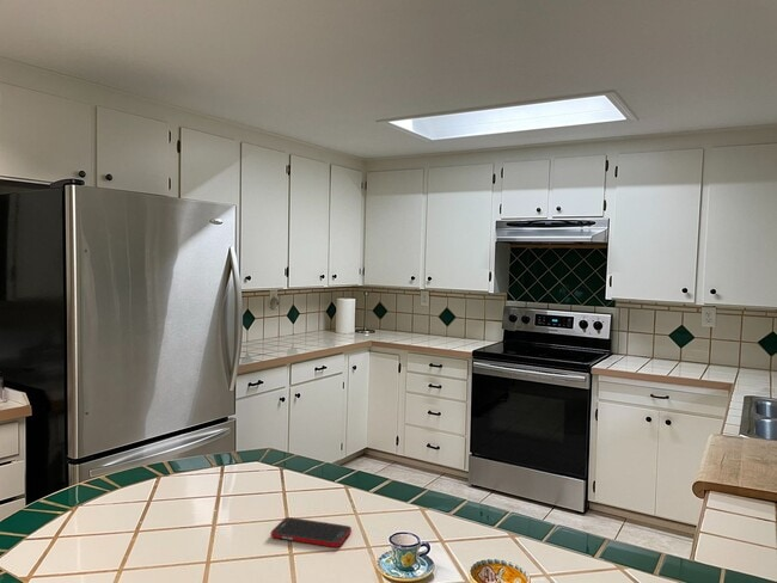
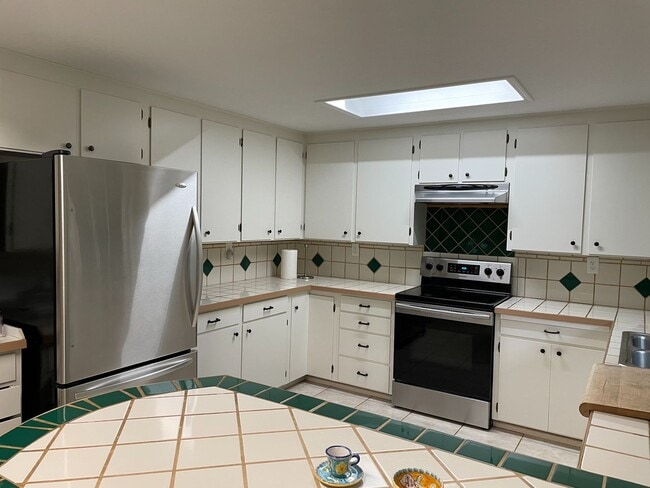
- cell phone [270,516,353,548]
